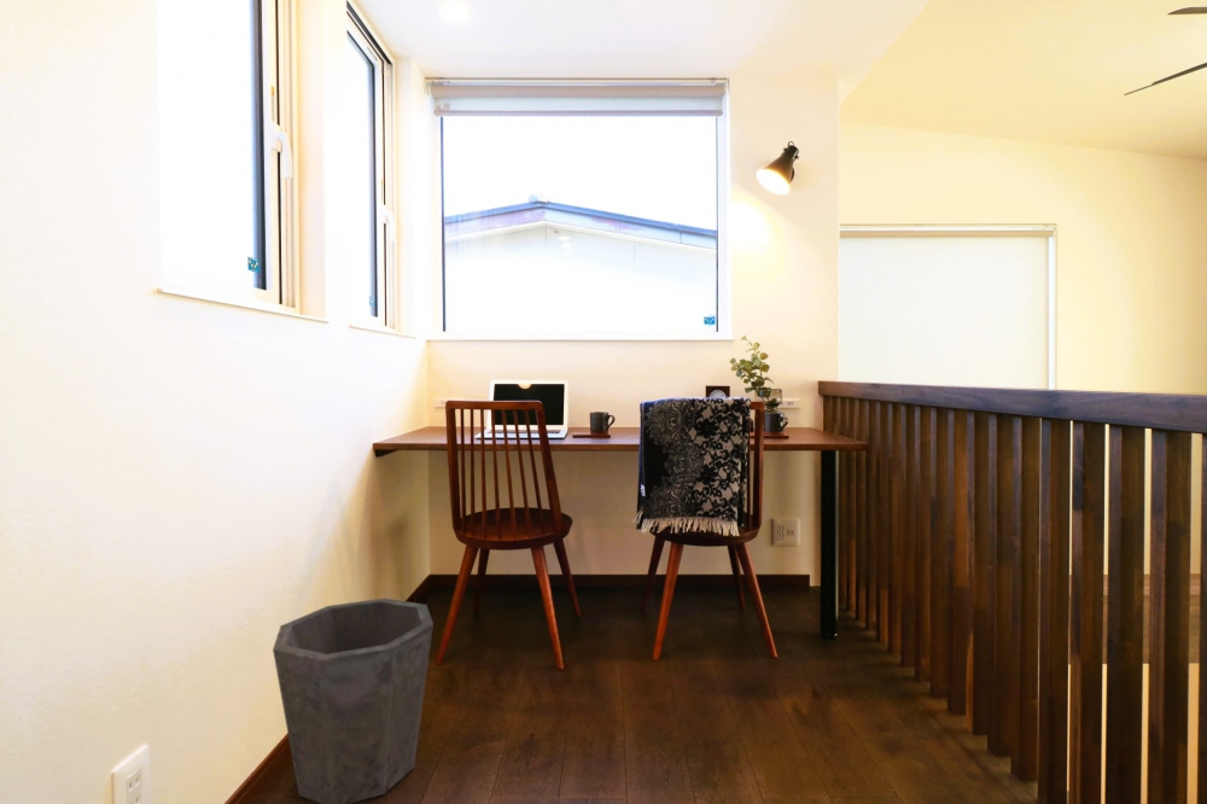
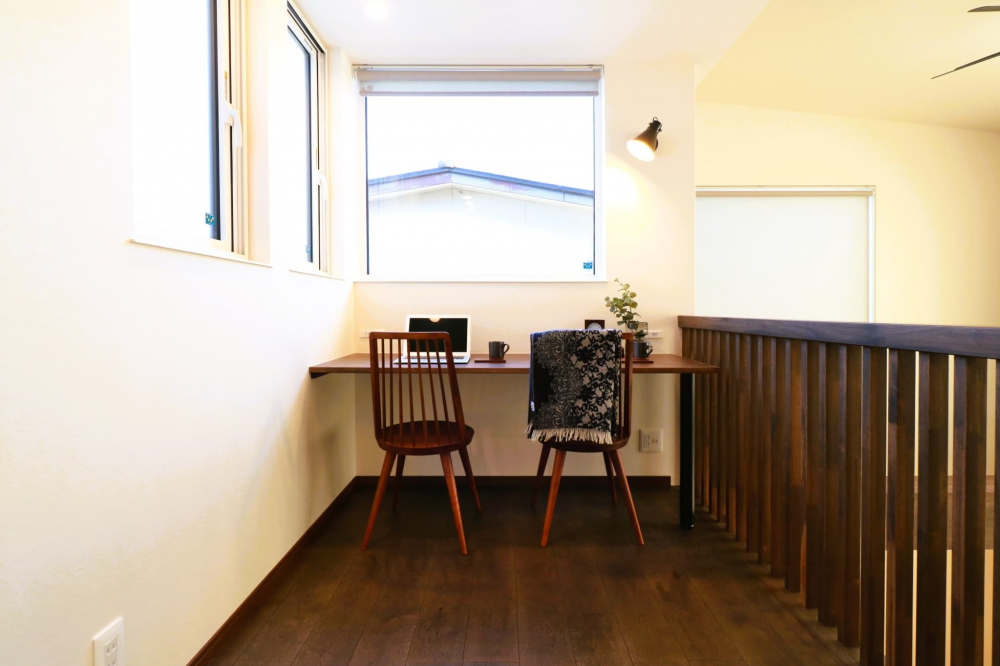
- waste bin [272,598,435,804]
